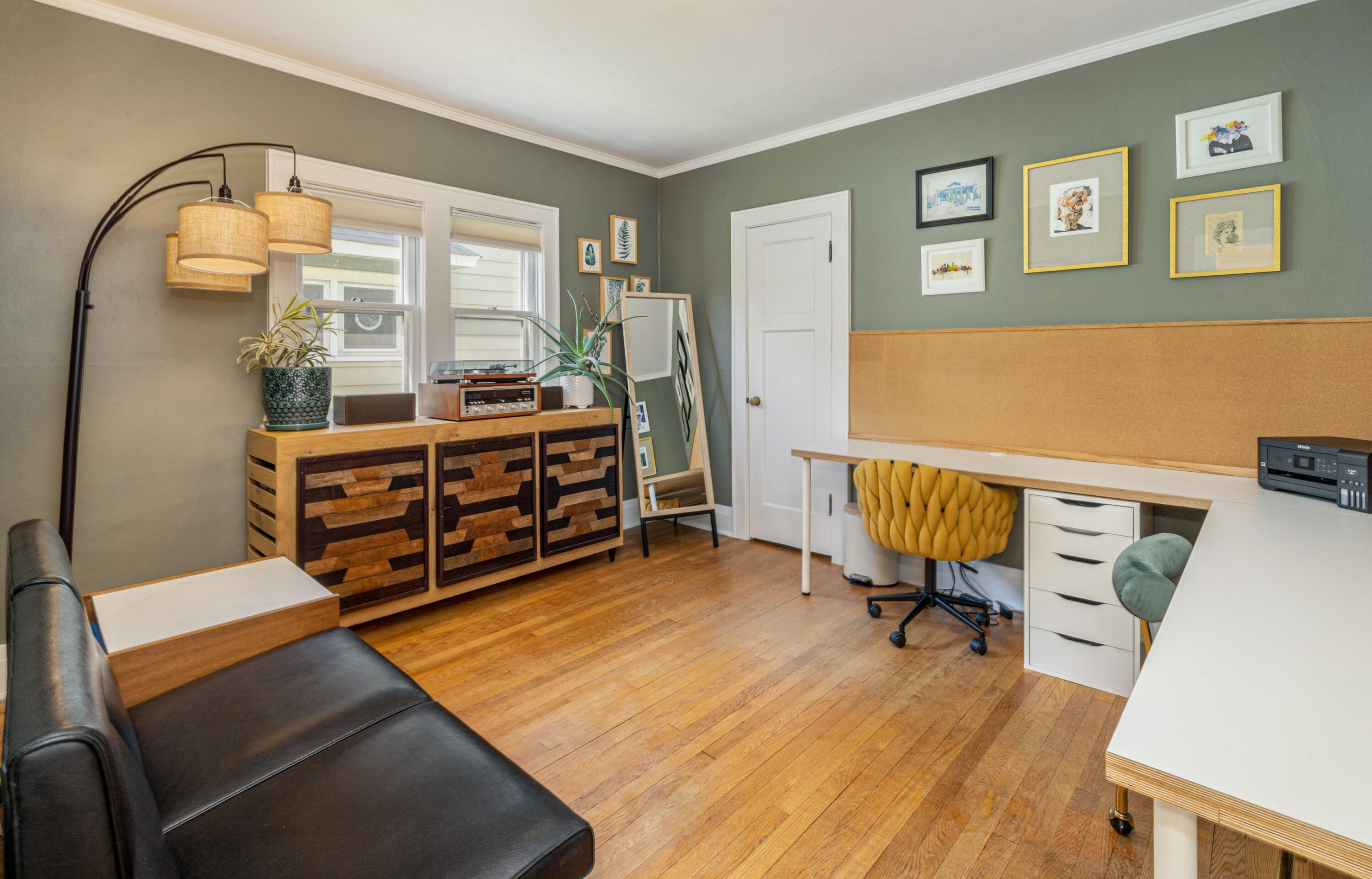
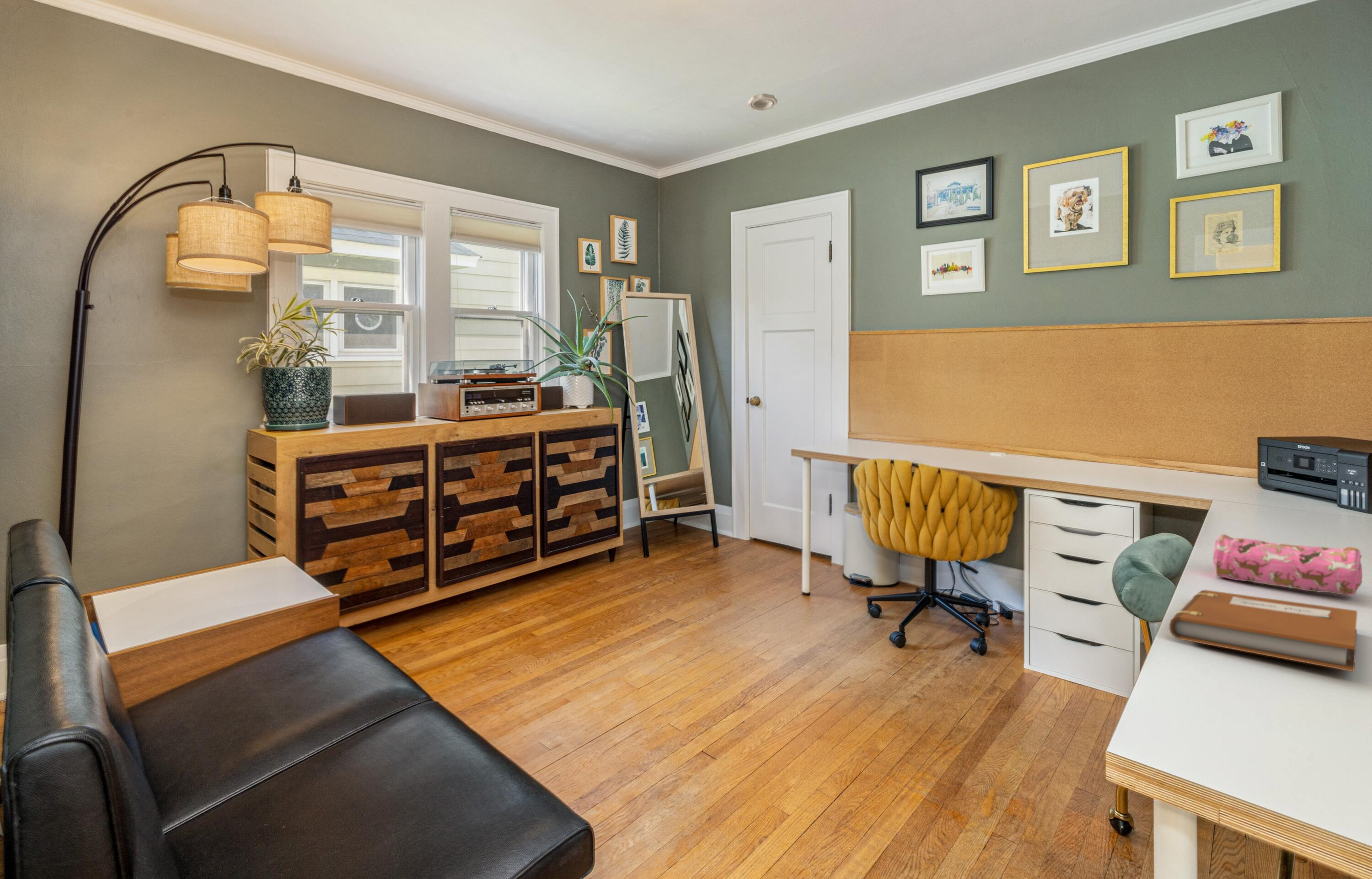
+ smoke detector [748,93,778,112]
+ notebook [1169,590,1358,672]
+ pencil case [1213,534,1363,596]
